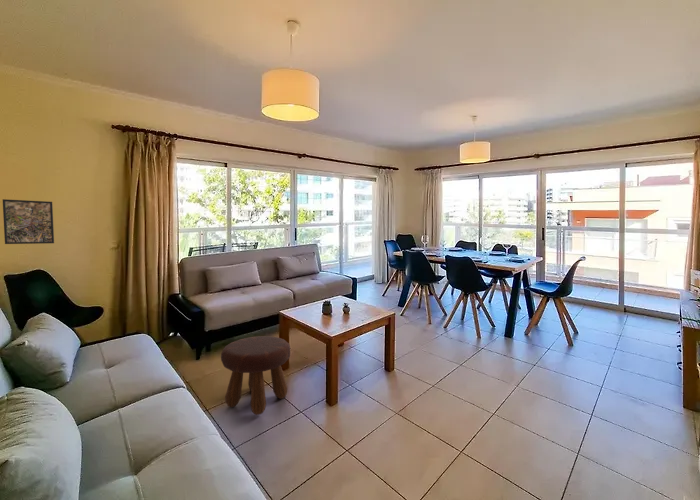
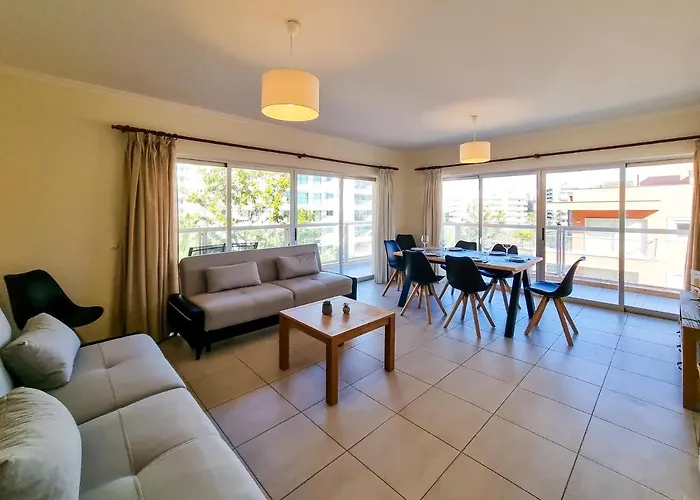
- footstool [220,335,291,416]
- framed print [2,198,55,245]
